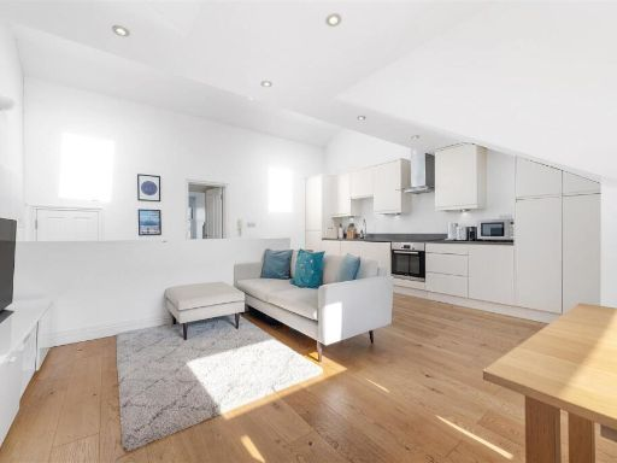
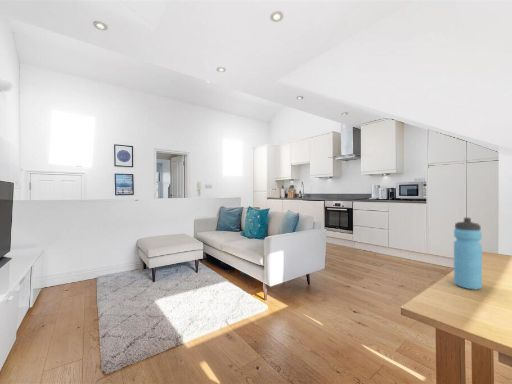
+ water bottle [453,217,483,290]
